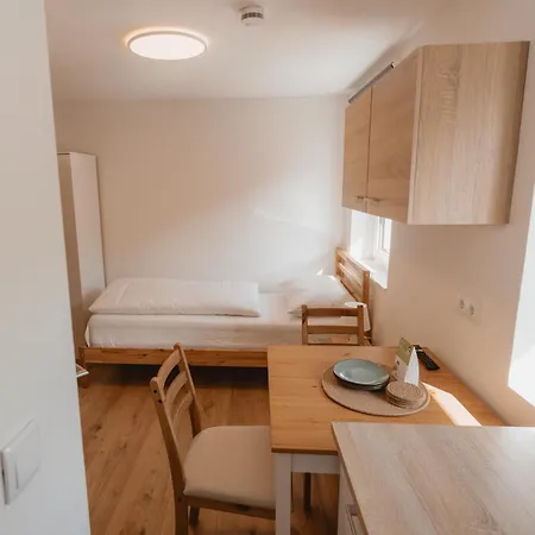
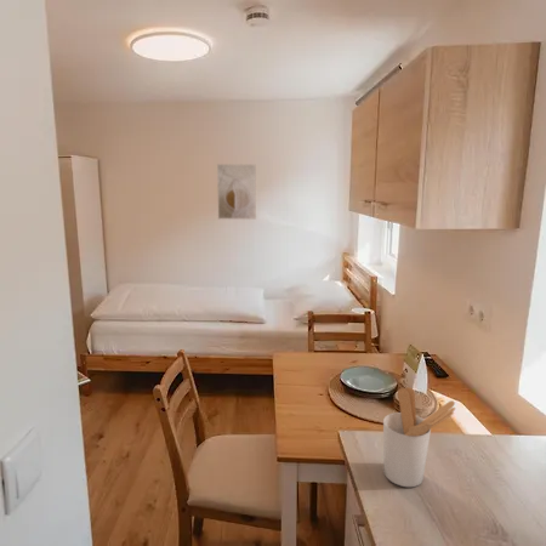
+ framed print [216,163,257,221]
+ utensil holder [382,386,456,488]
